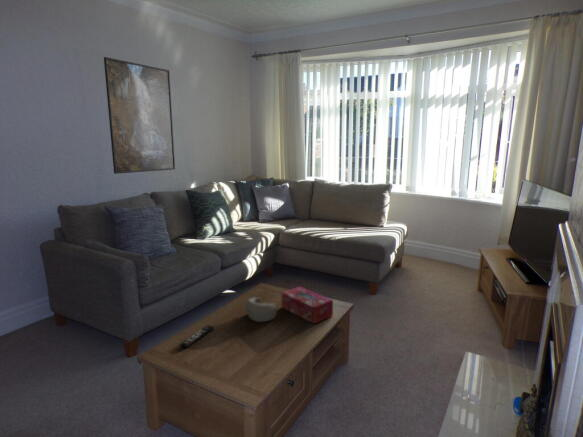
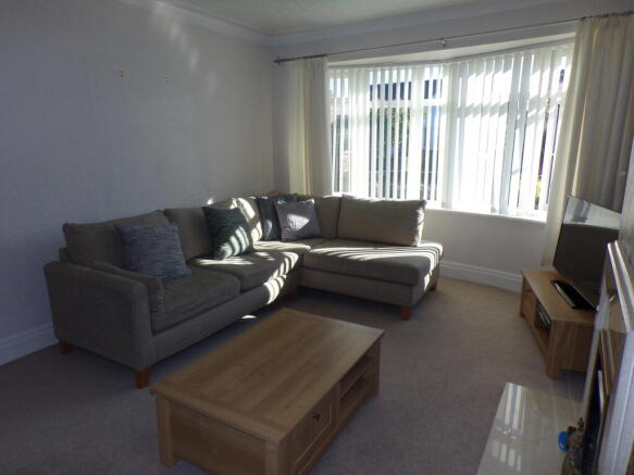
- decorative bowl [245,296,278,323]
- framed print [103,56,176,175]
- tissue box [281,285,334,325]
- remote control [180,324,215,348]
